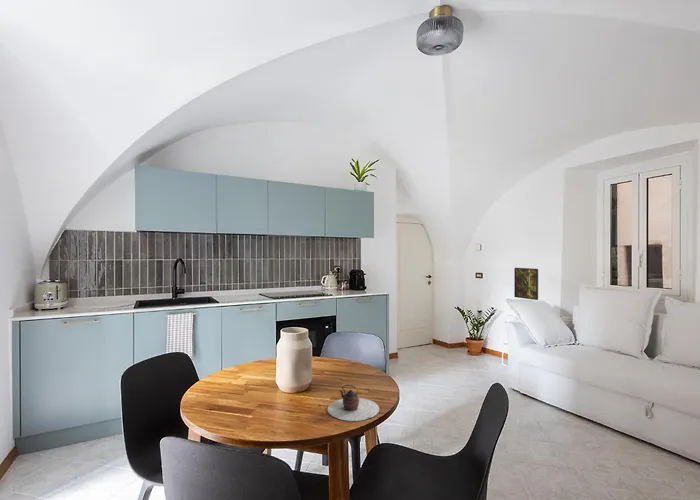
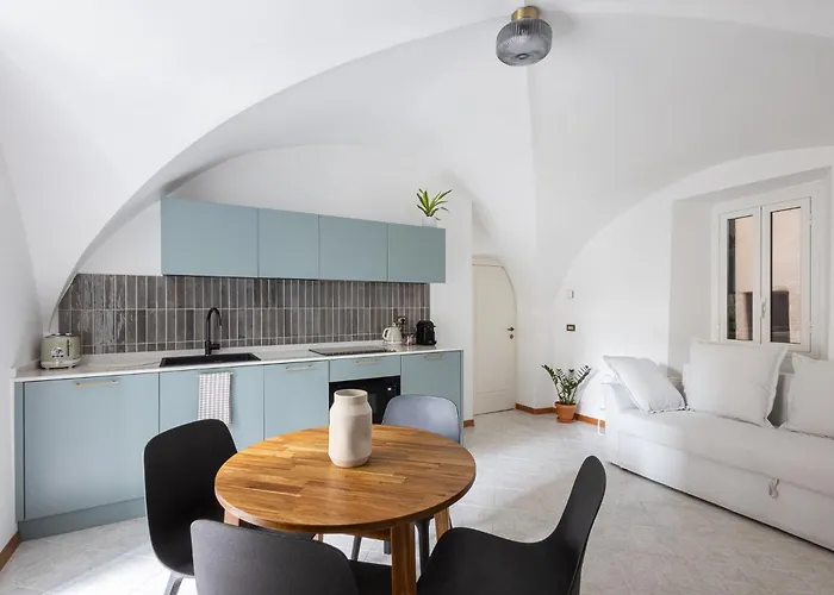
- teapot [327,384,380,422]
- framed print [513,267,539,301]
